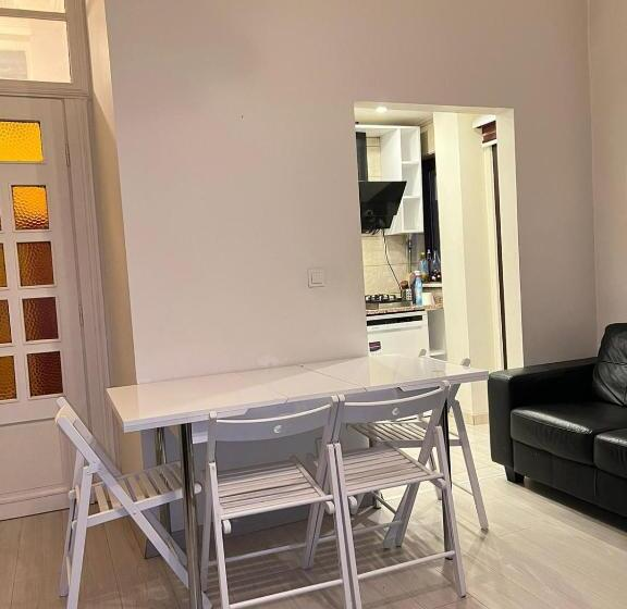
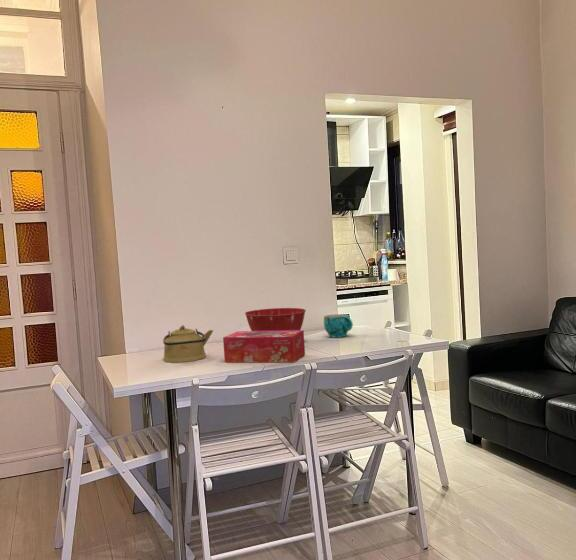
+ tissue box [222,329,306,363]
+ cup [323,313,354,338]
+ mixing bowl [244,307,307,331]
+ kettle [162,324,214,363]
